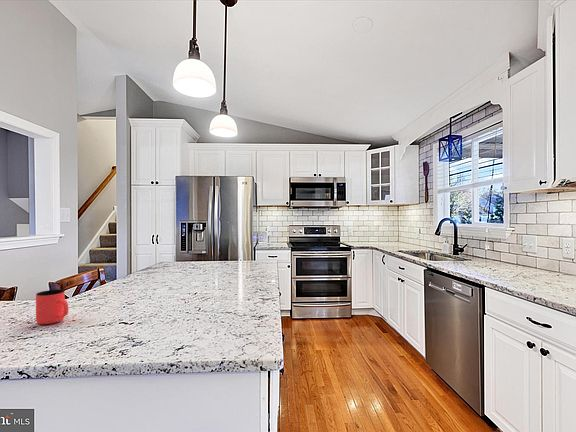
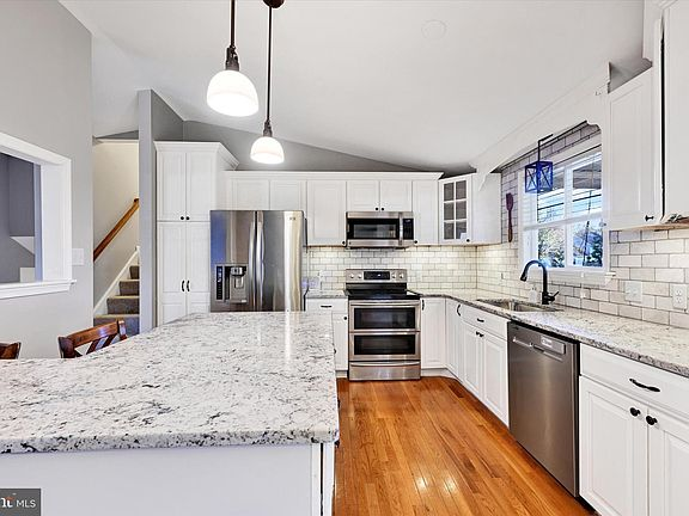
- cup [35,289,69,325]
